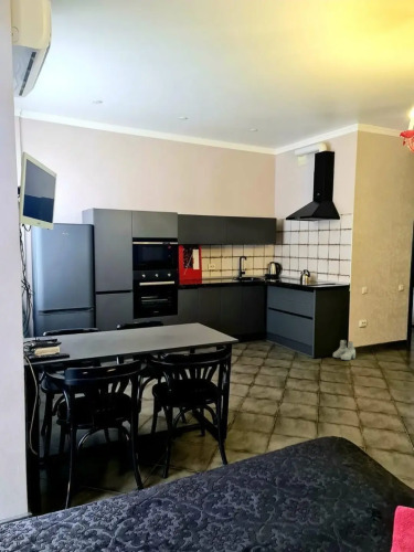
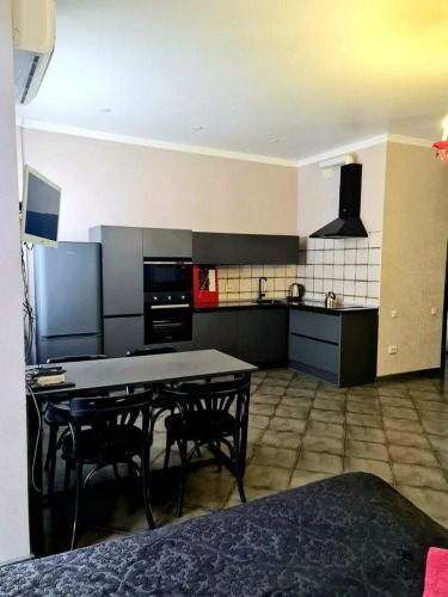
- boots [332,339,357,361]
